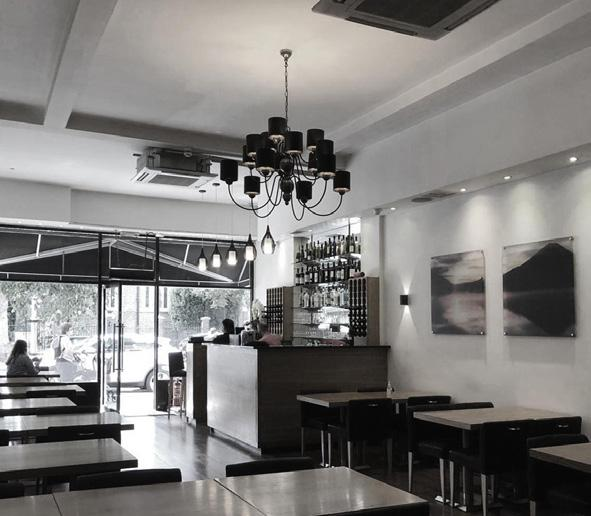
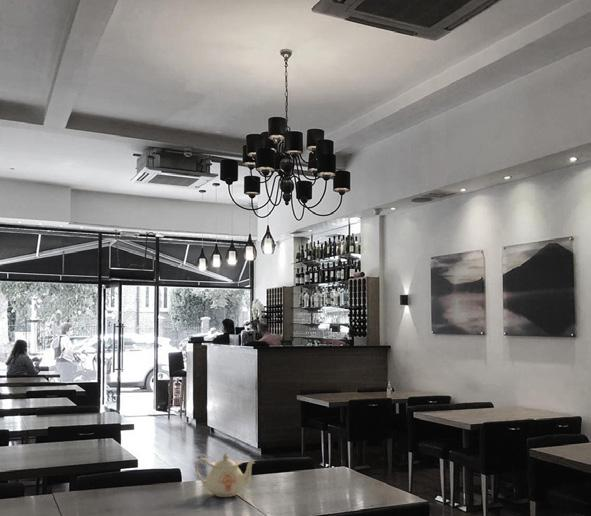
+ teapot [194,452,256,498]
